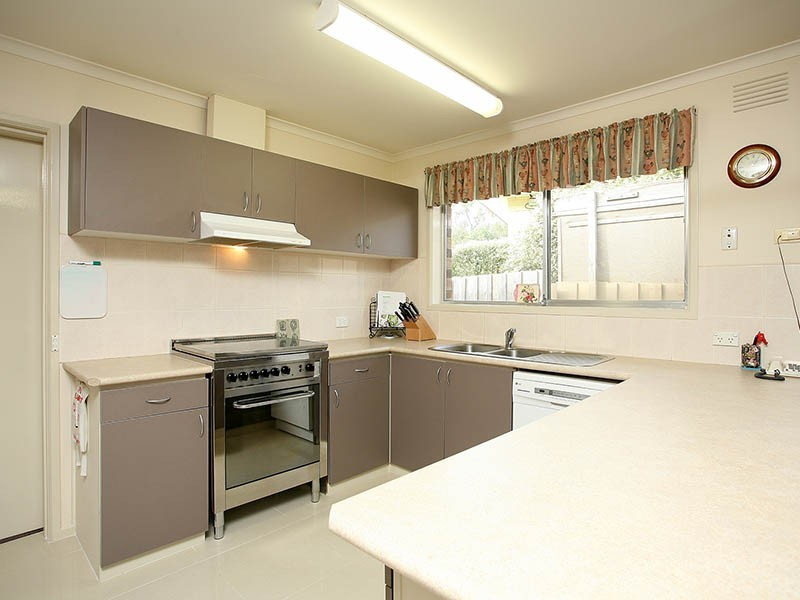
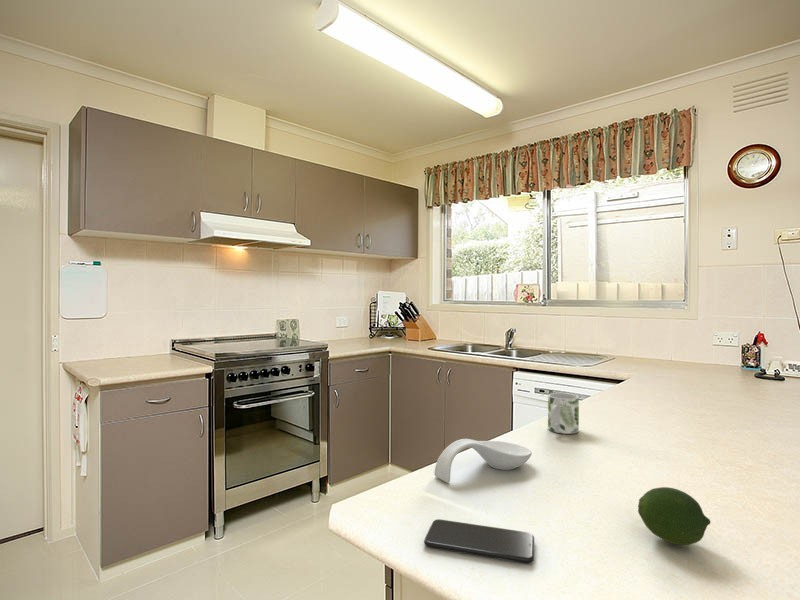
+ spoon rest [433,438,533,484]
+ smartphone [423,518,535,565]
+ fruit [637,486,712,546]
+ mug [547,392,580,435]
